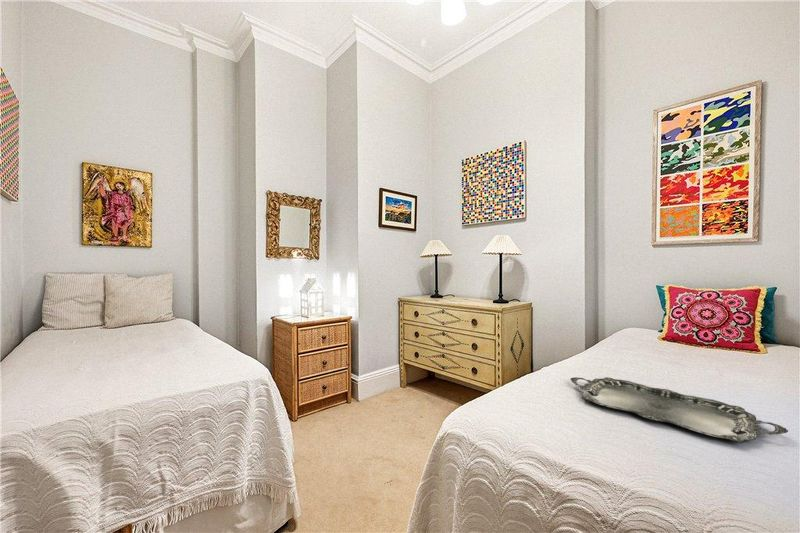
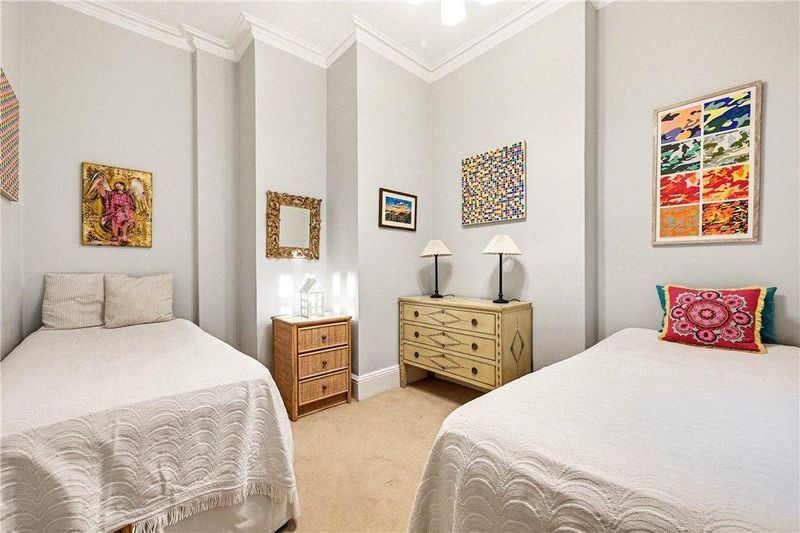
- serving tray [570,376,789,443]
